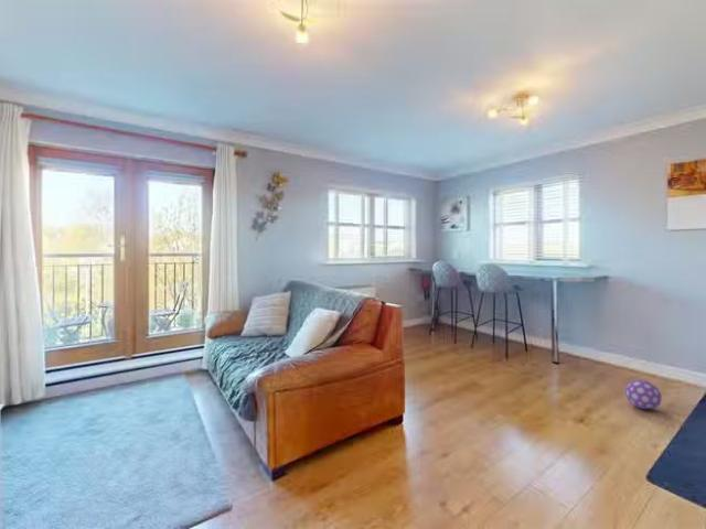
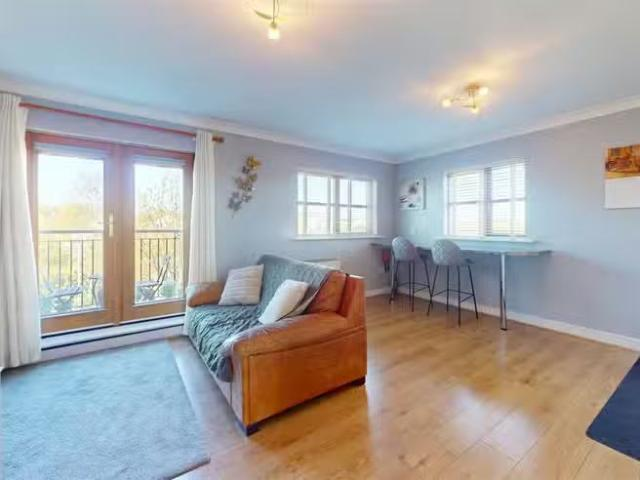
- decorative ball [624,379,663,410]
